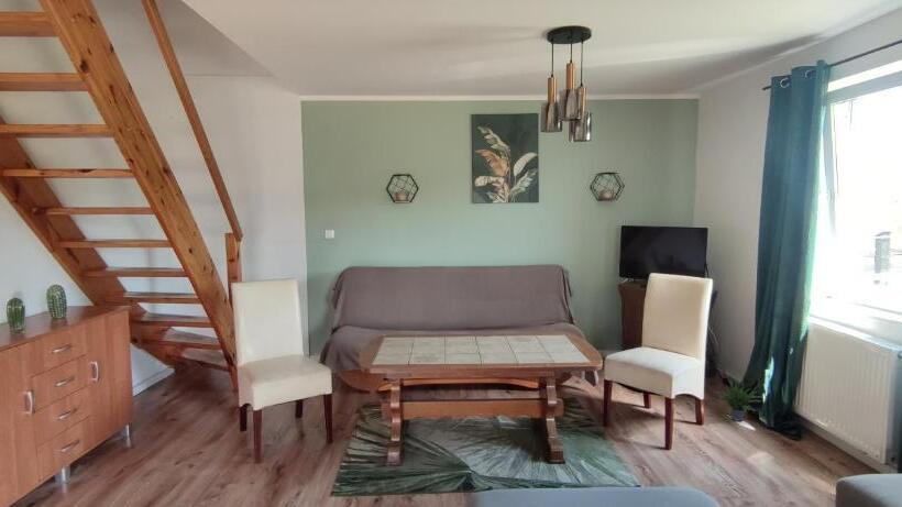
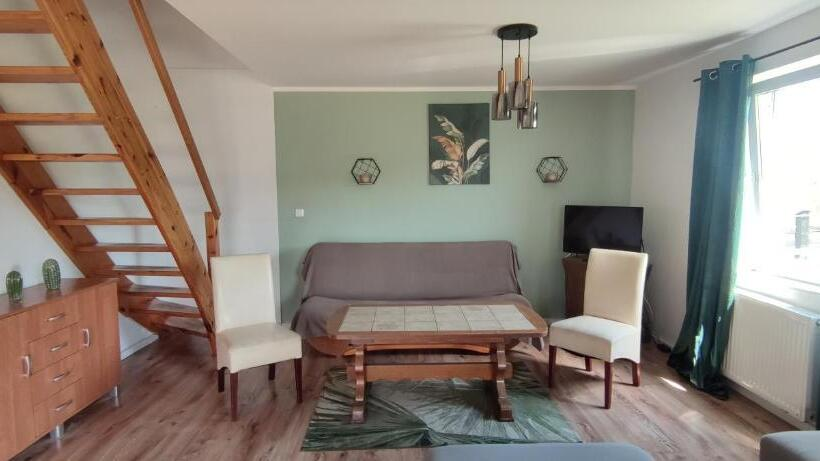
- potted plant [714,367,763,422]
